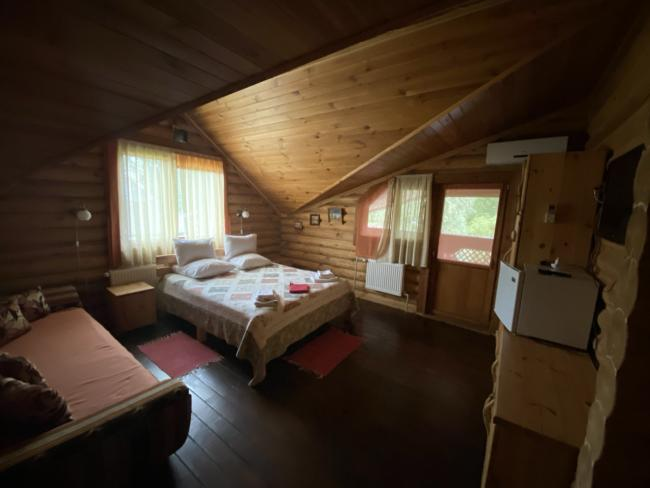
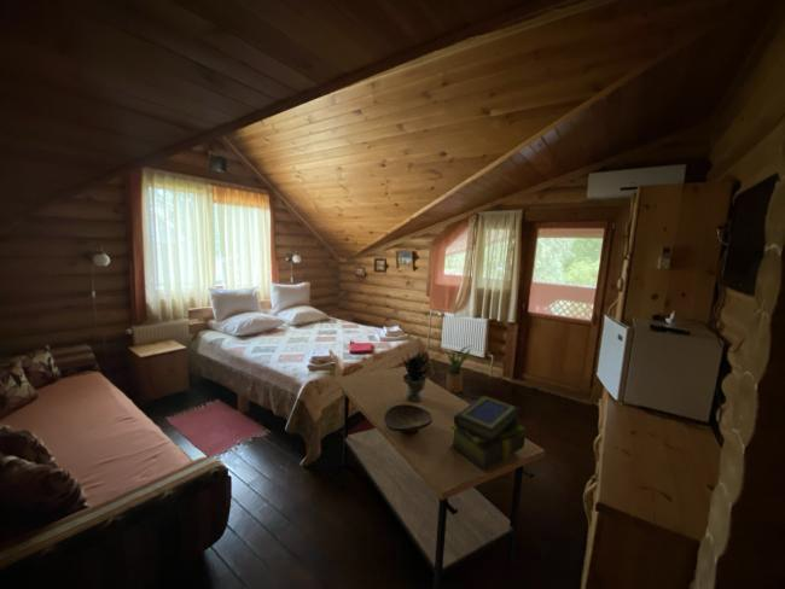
+ stack of books [450,395,525,471]
+ house plant [434,344,477,395]
+ coffee table [332,366,546,589]
+ potted plant [401,348,436,402]
+ decorative bowl [384,404,432,435]
